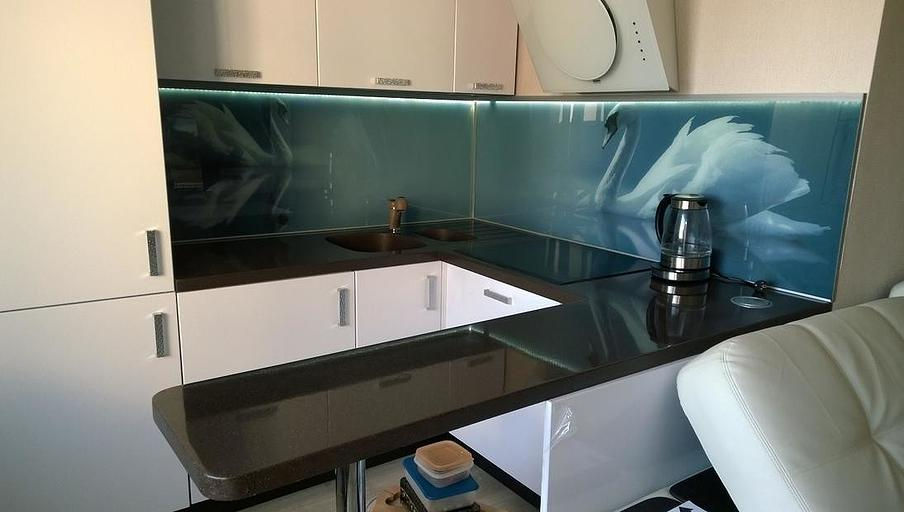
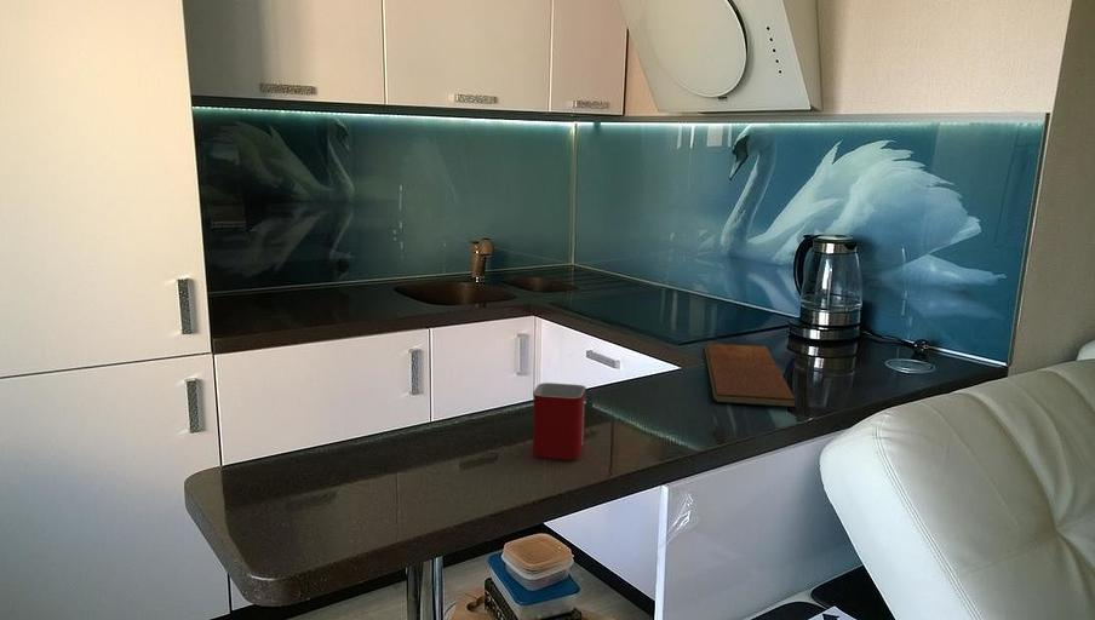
+ mug [532,381,587,461]
+ chopping board [704,343,797,408]
